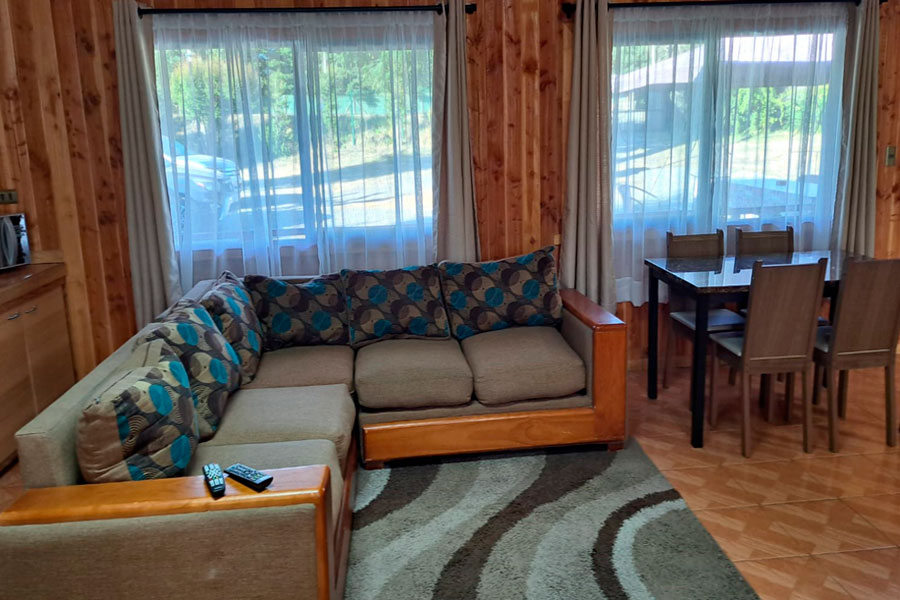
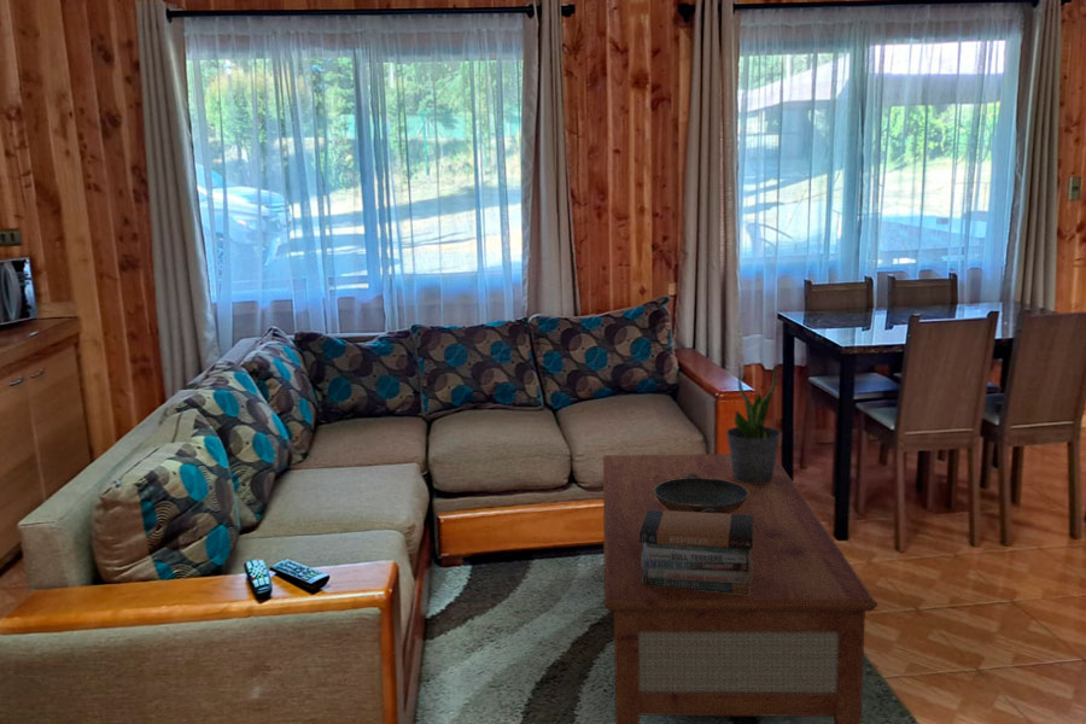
+ potted plant [725,362,782,484]
+ decorative bowl [654,473,749,514]
+ book stack [640,510,754,595]
+ coffee table [602,453,880,724]
